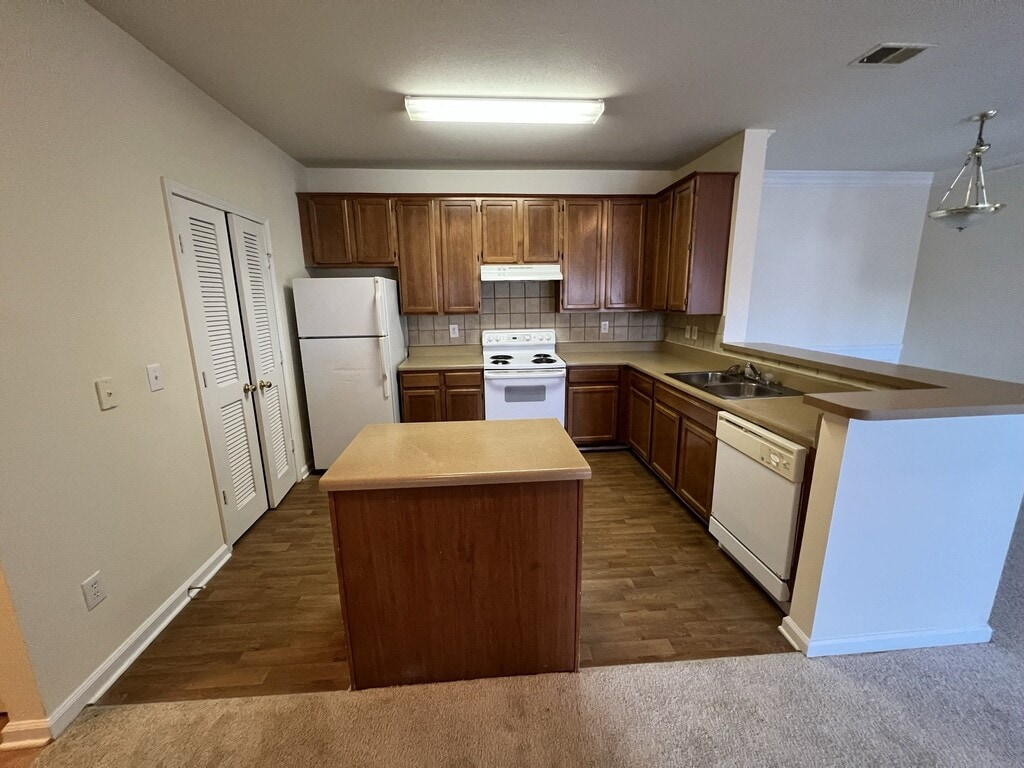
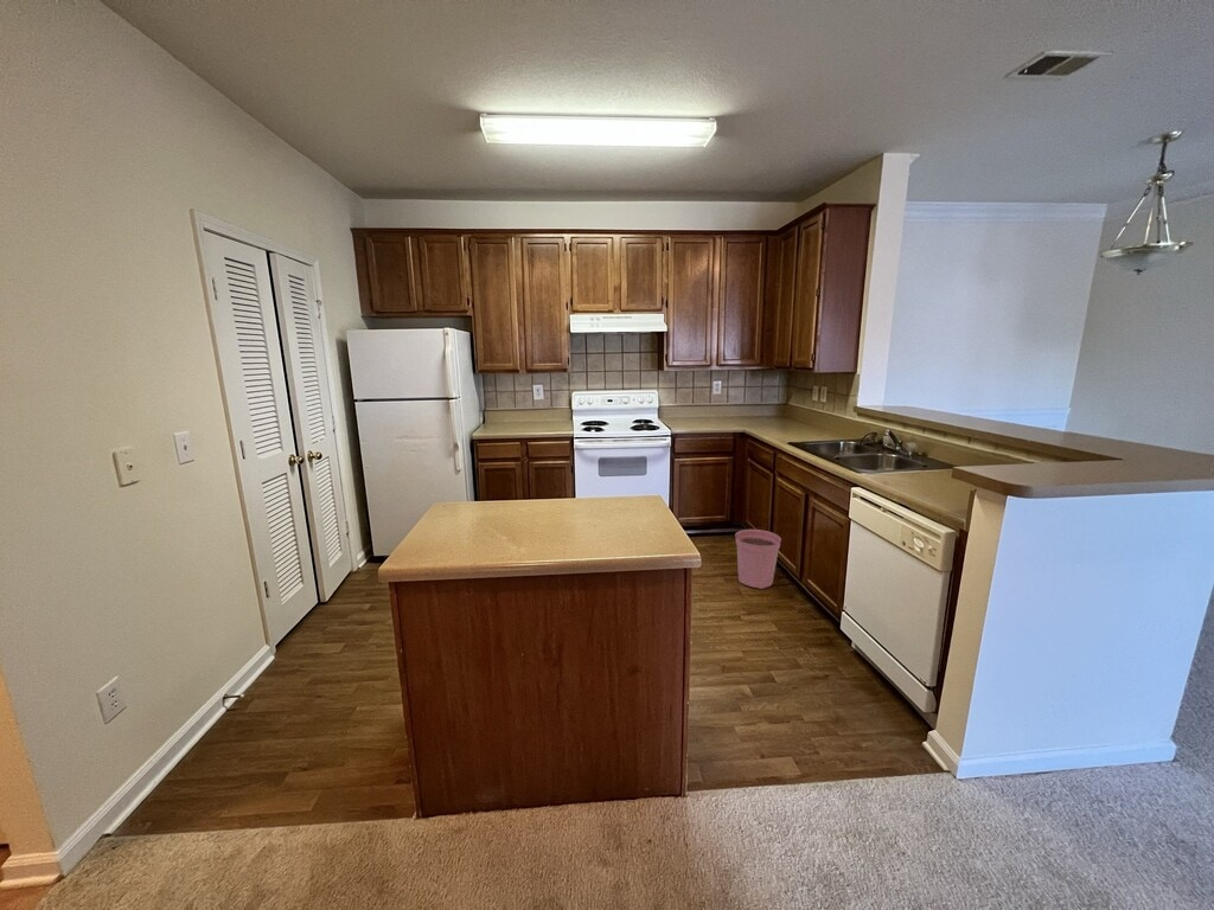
+ plant pot [734,528,782,590]
